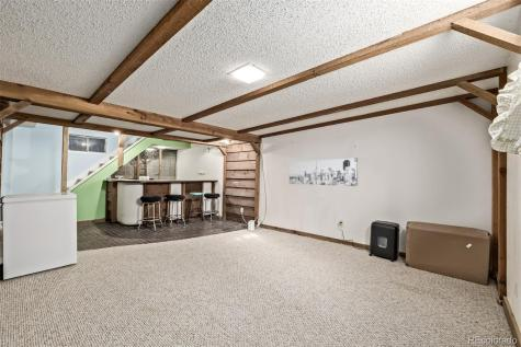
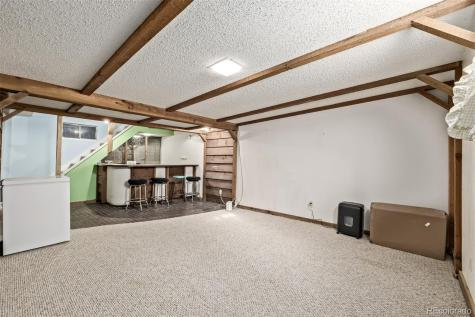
- wall art [288,157,359,187]
